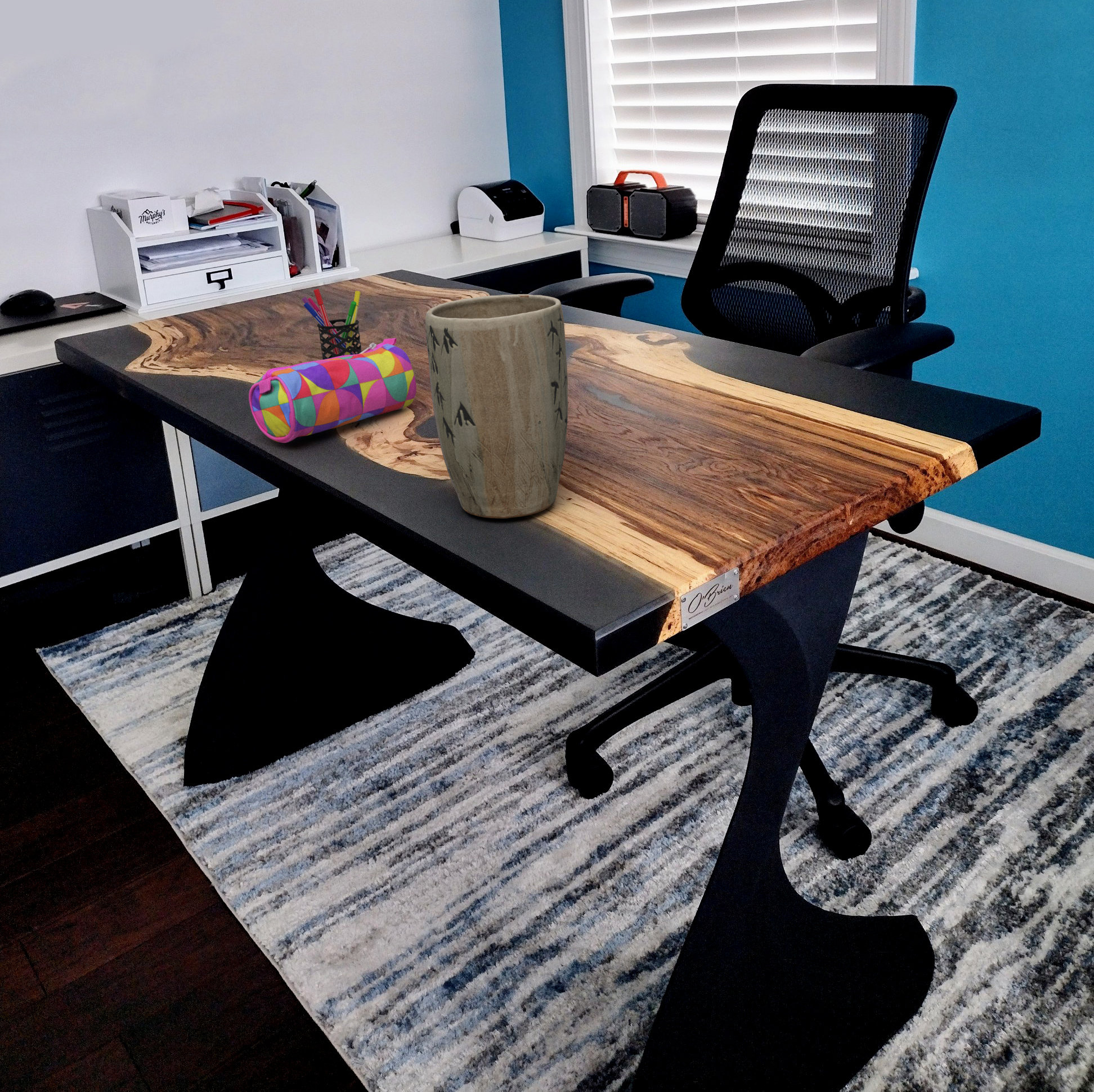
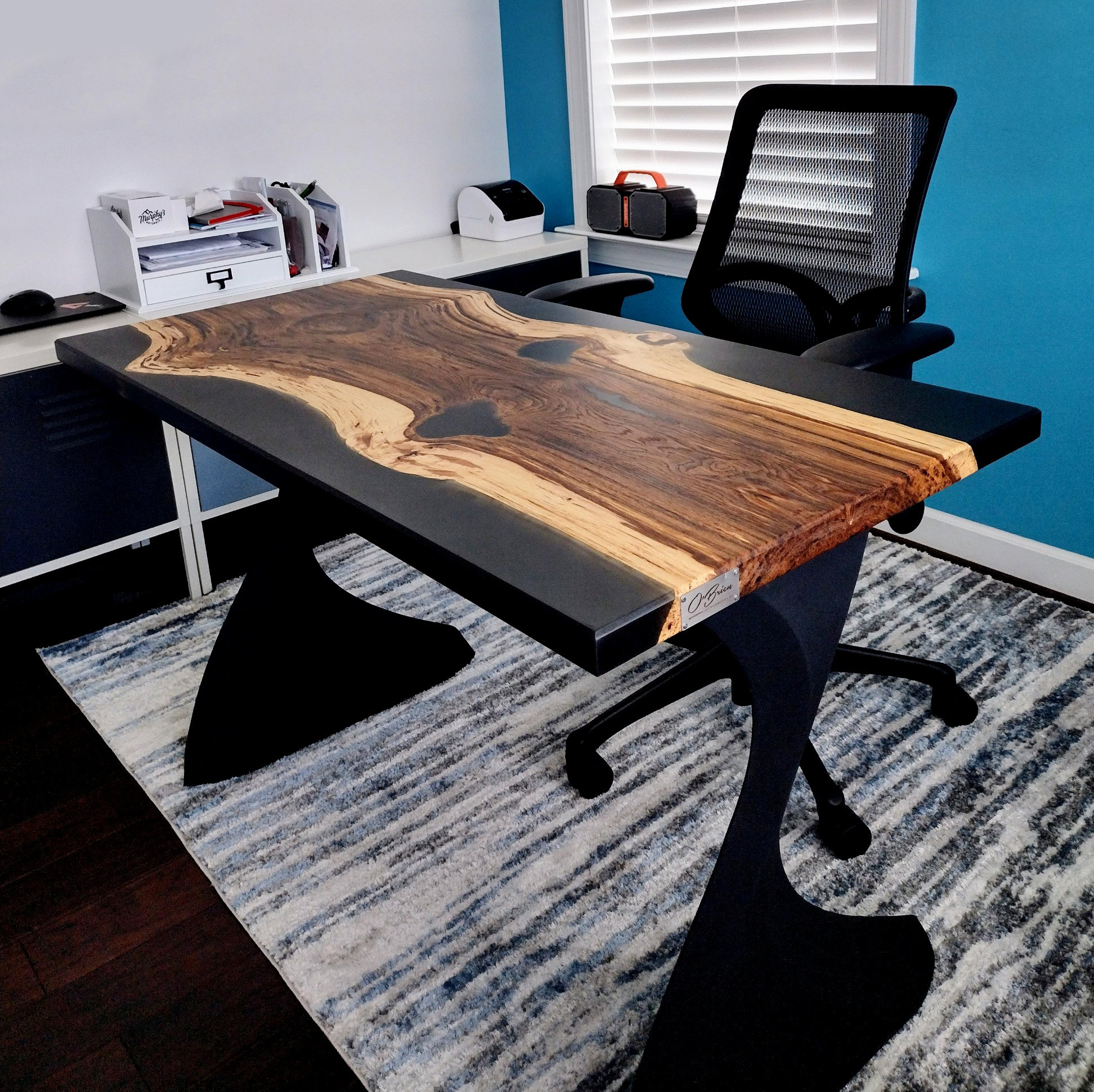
- pen holder [301,288,362,359]
- plant pot [425,294,568,519]
- pencil case [248,338,417,443]
